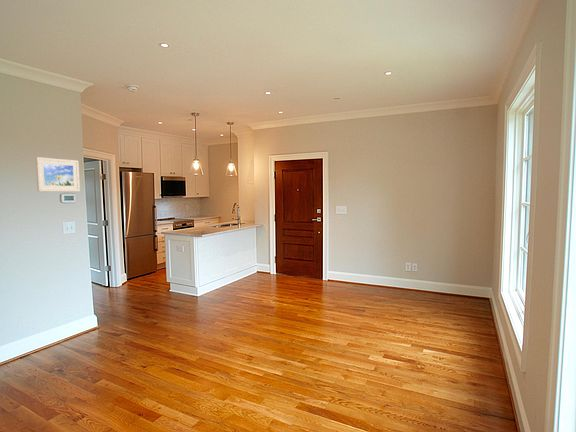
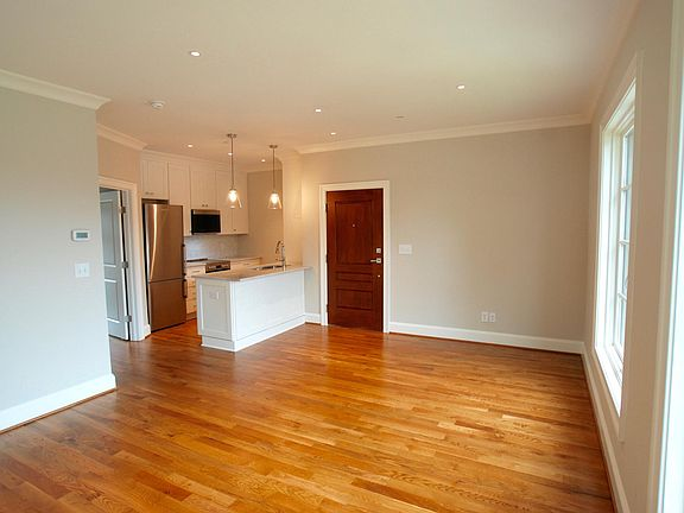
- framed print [35,156,81,192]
